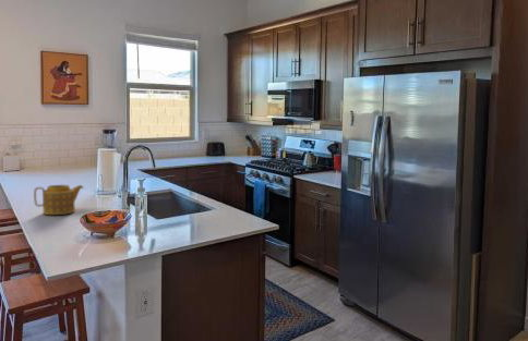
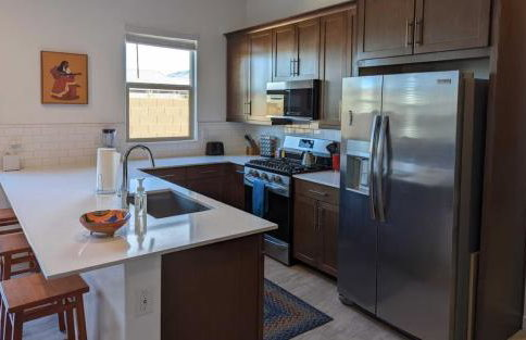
- teapot [33,184,85,216]
